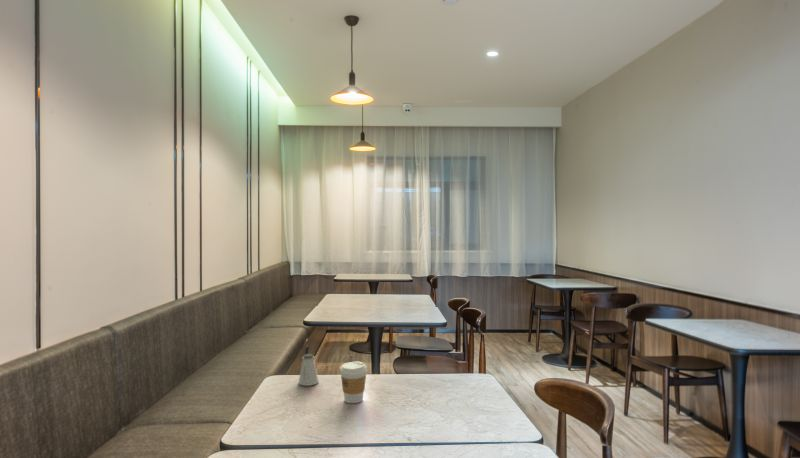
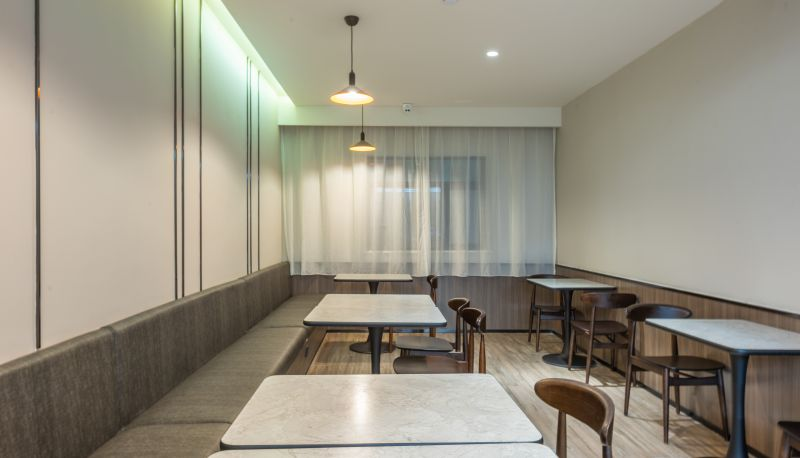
- coffee cup [339,360,368,404]
- saltshaker [297,353,320,387]
